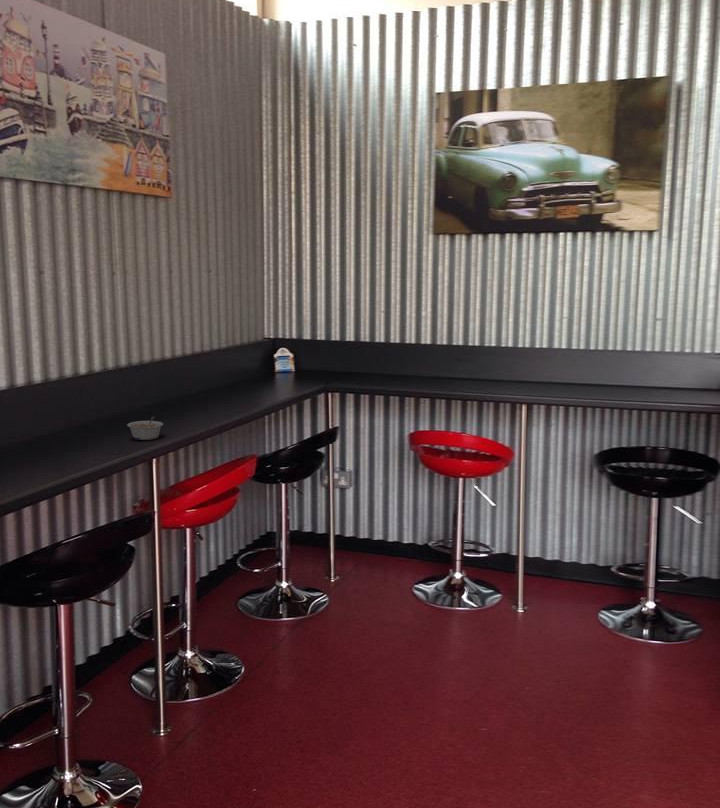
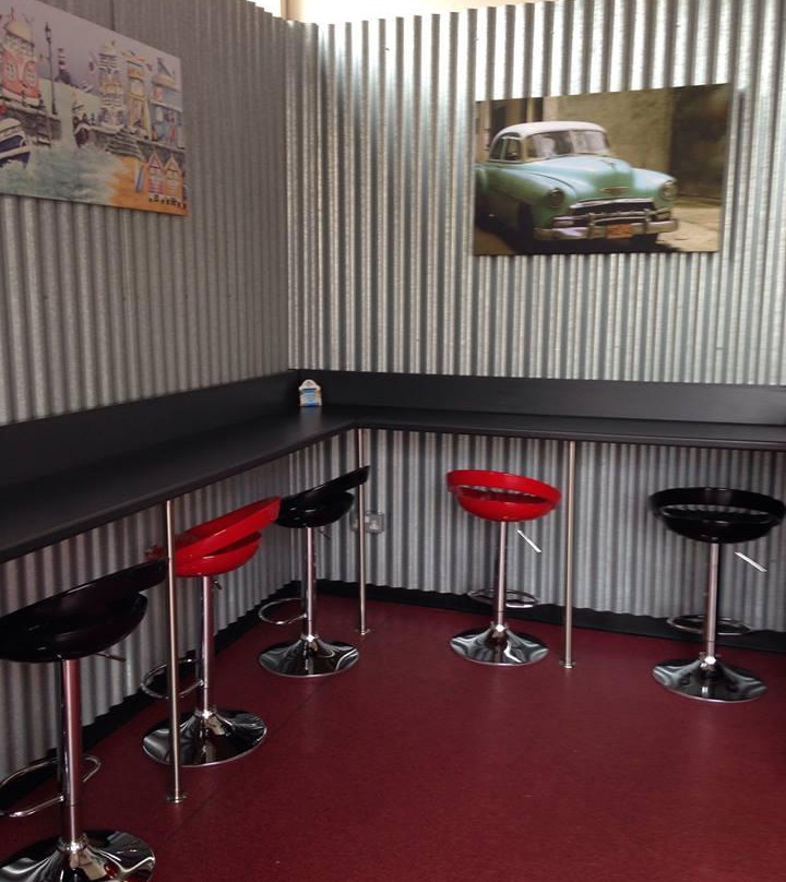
- legume [126,416,164,441]
